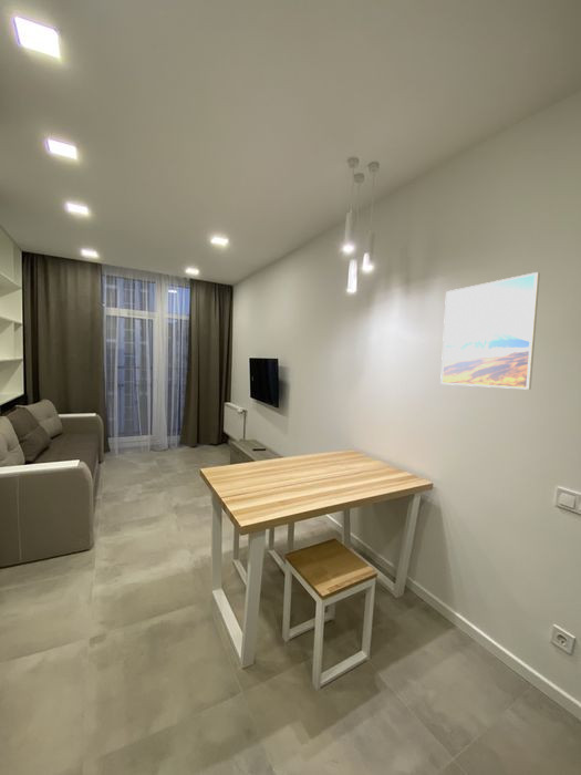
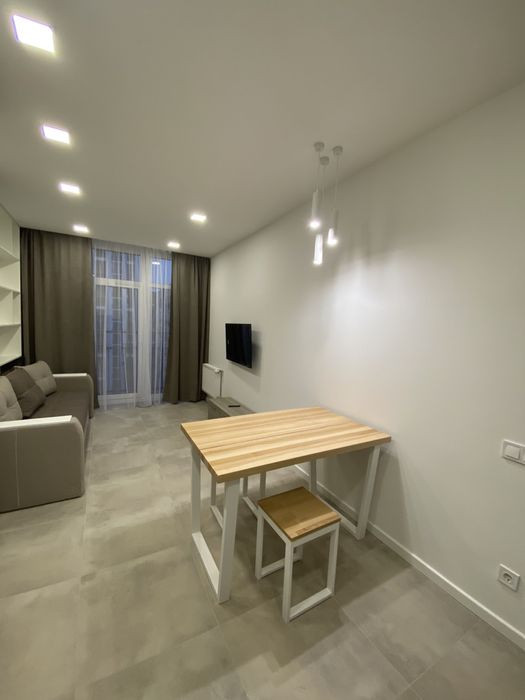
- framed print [439,271,541,391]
